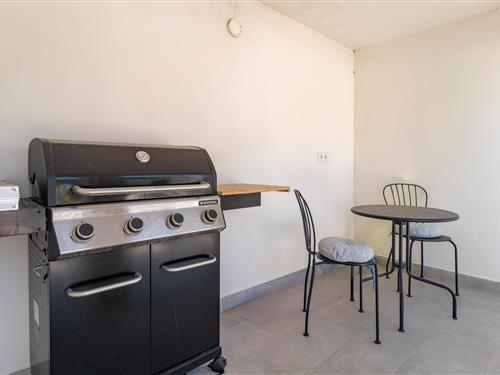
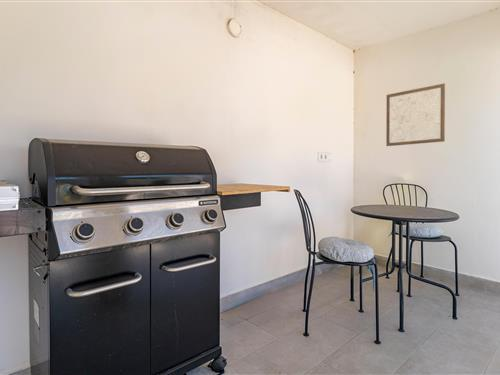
+ wall art [385,83,446,147]
